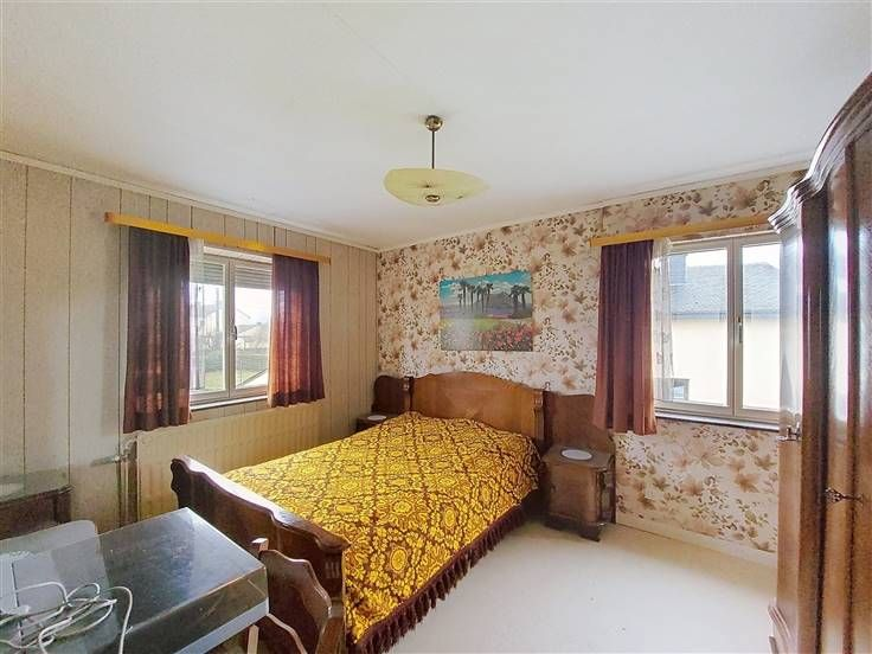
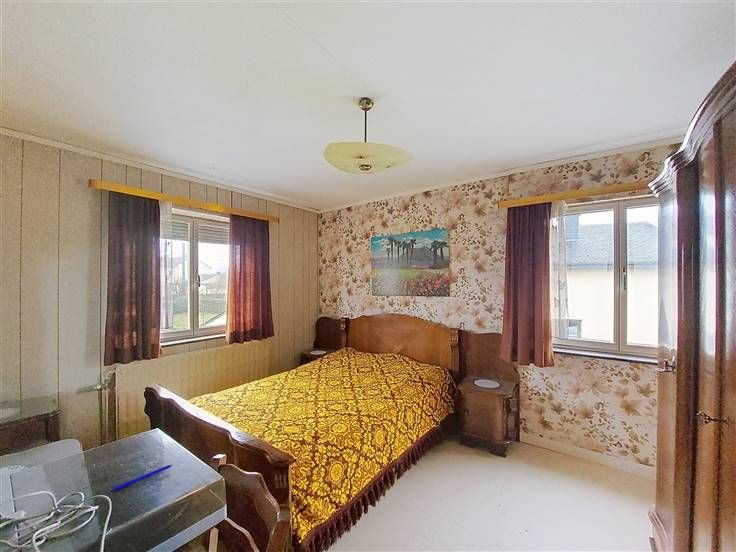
+ pen [112,464,173,492]
